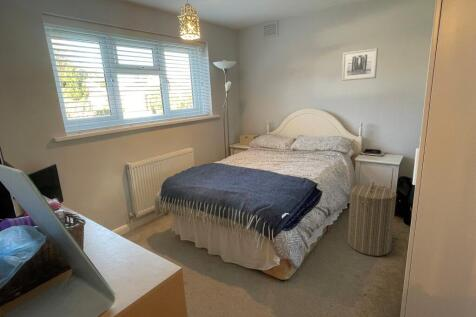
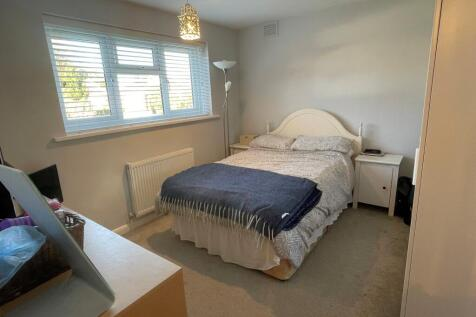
- wall art [341,47,379,82]
- laundry hamper [347,181,397,257]
